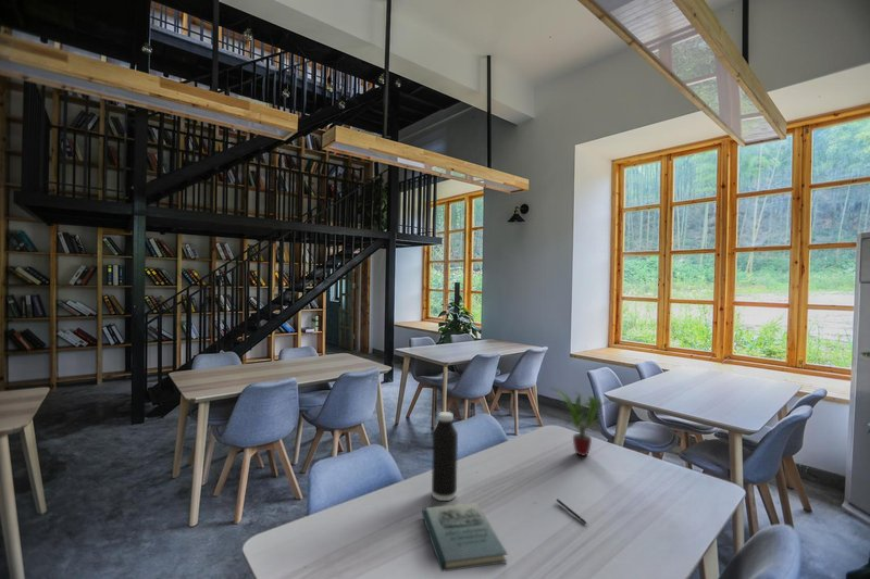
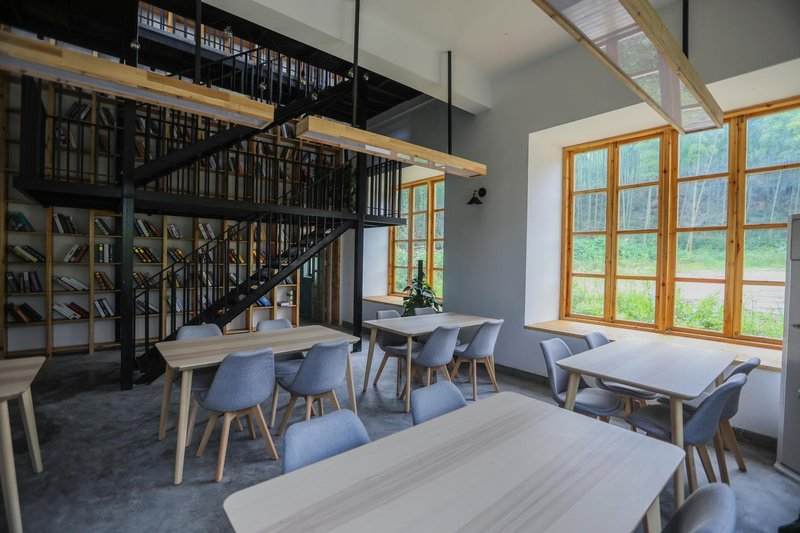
- pen [556,498,587,525]
- water bottle [431,411,459,502]
- book [421,502,508,572]
- potted plant [549,387,617,457]
